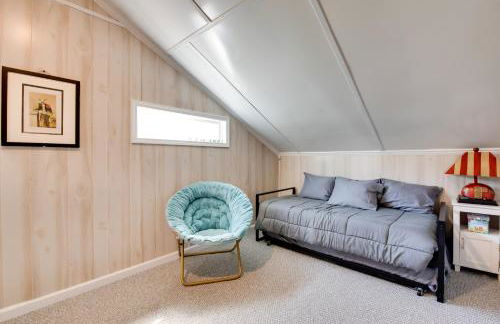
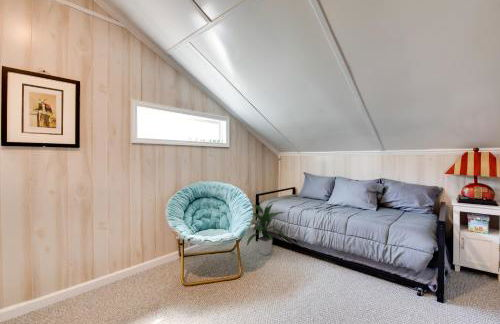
+ indoor plant [245,202,286,256]
